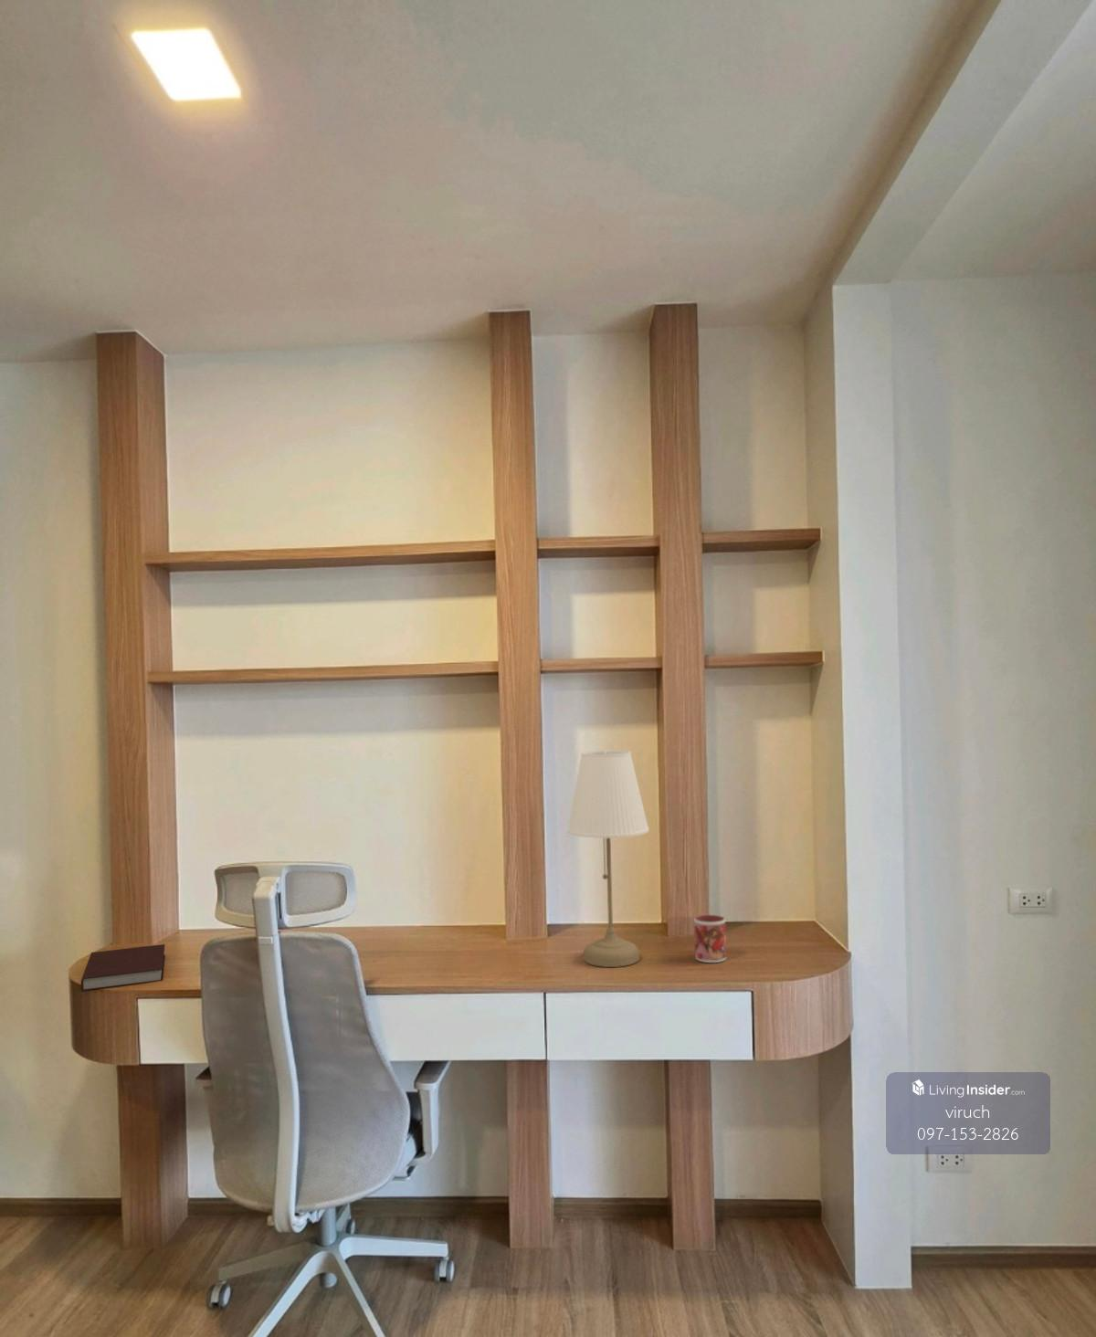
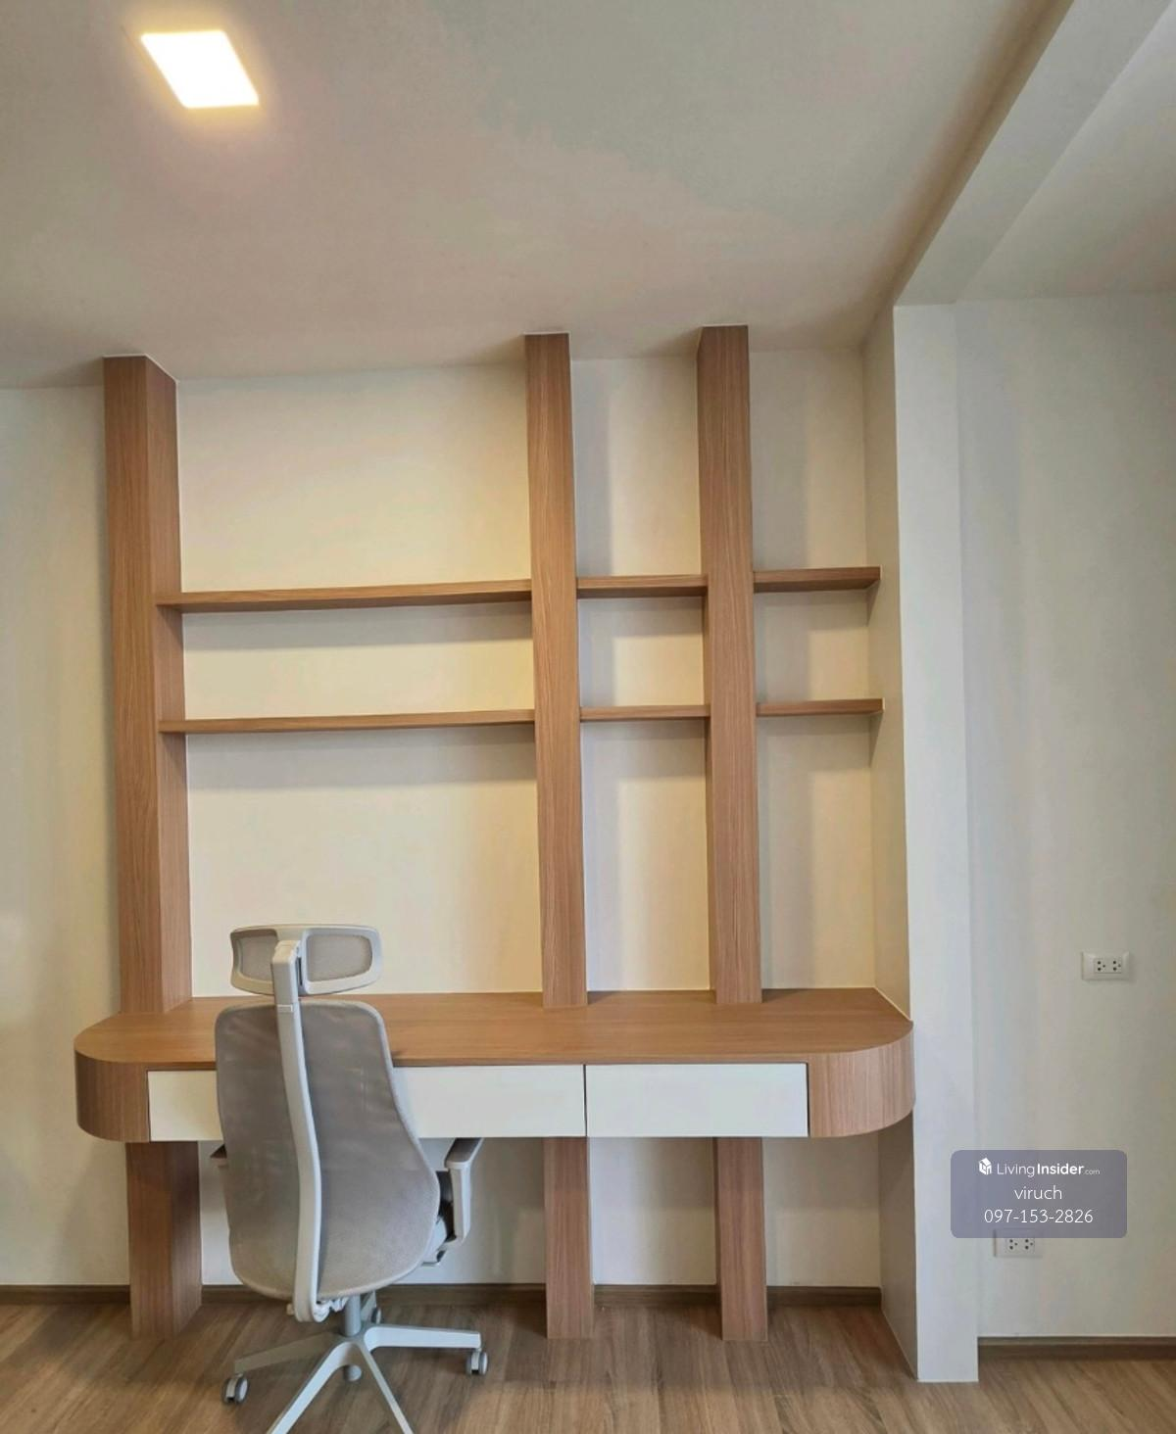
- mug [693,914,727,964]
- desk lamp [566,750,650,968]
- notebook [80,944,167,992]
